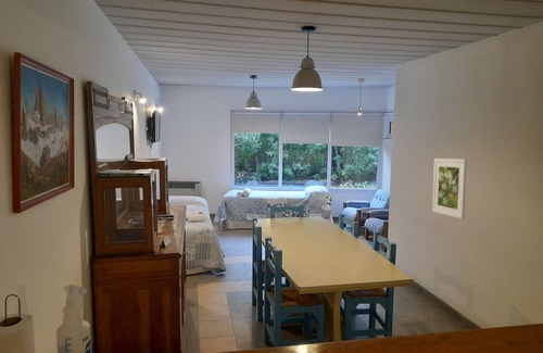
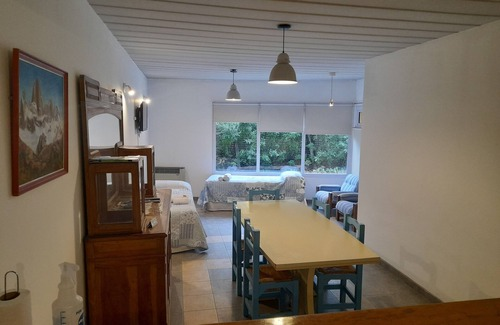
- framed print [431,157,468,220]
